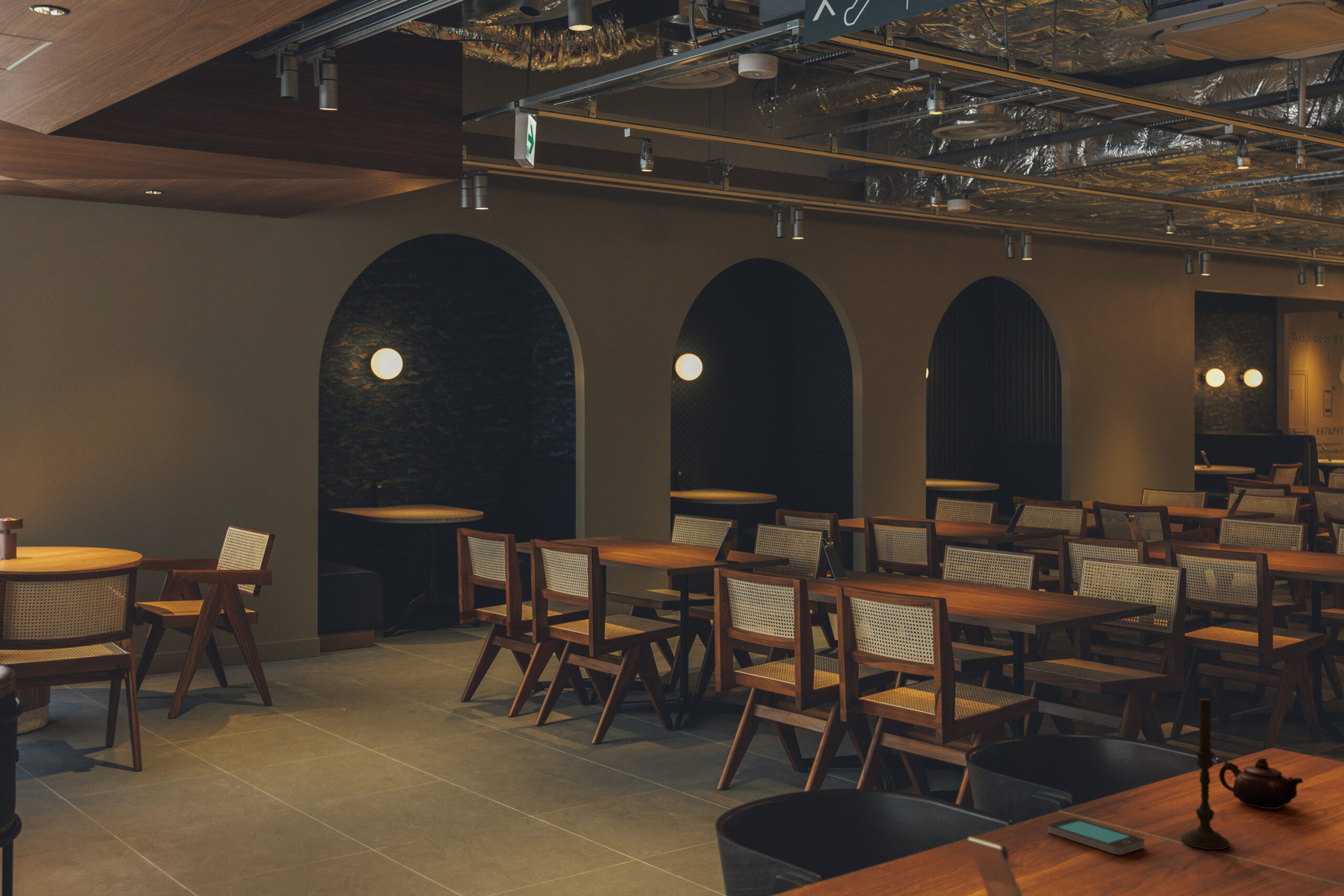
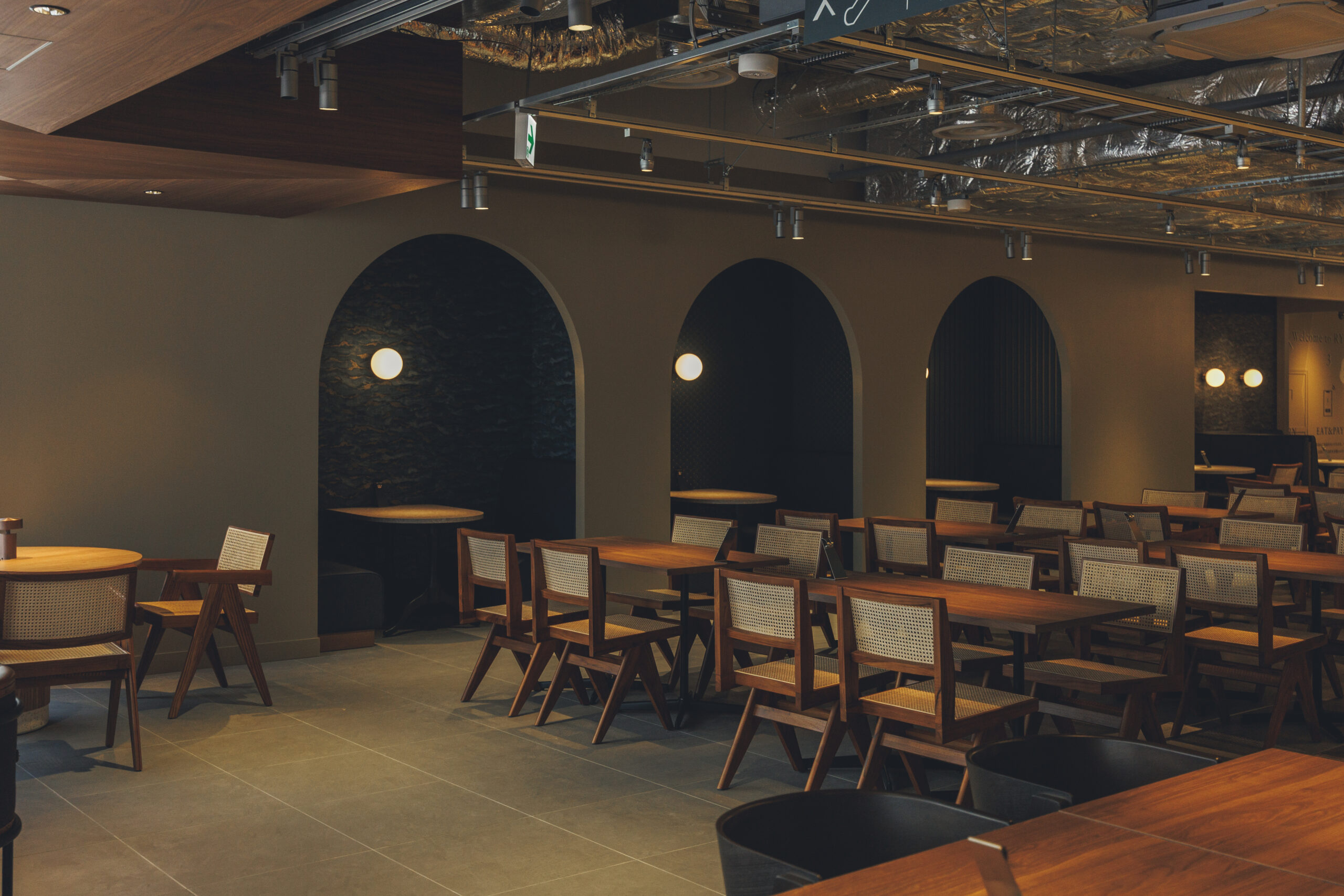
- teapot [1219,757,1304,809]
- smartphone [1047,818,1145,855]
- candle [1180,694,1230,850]
